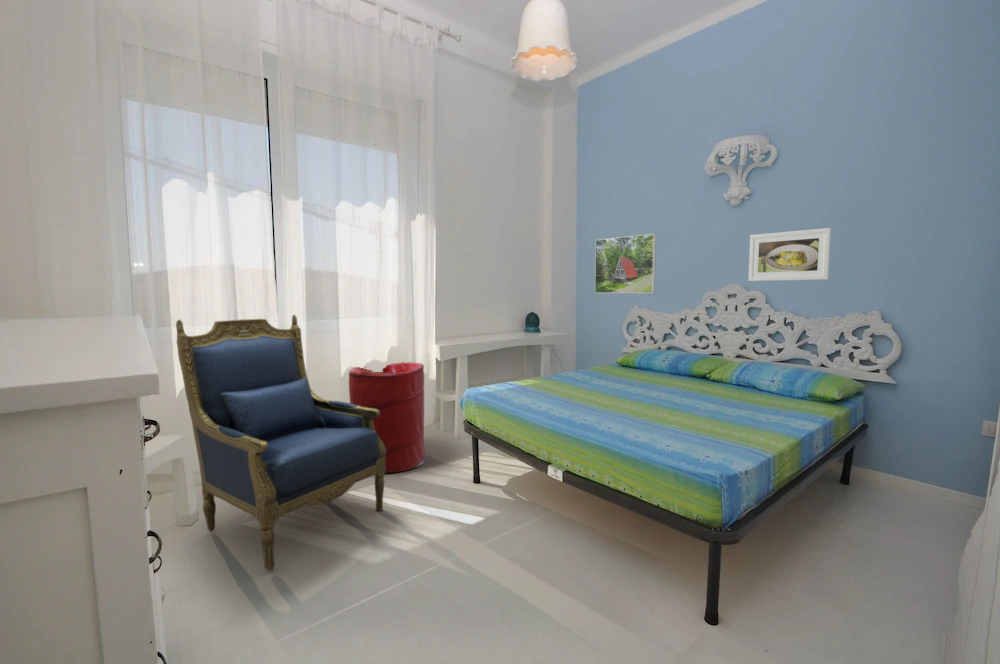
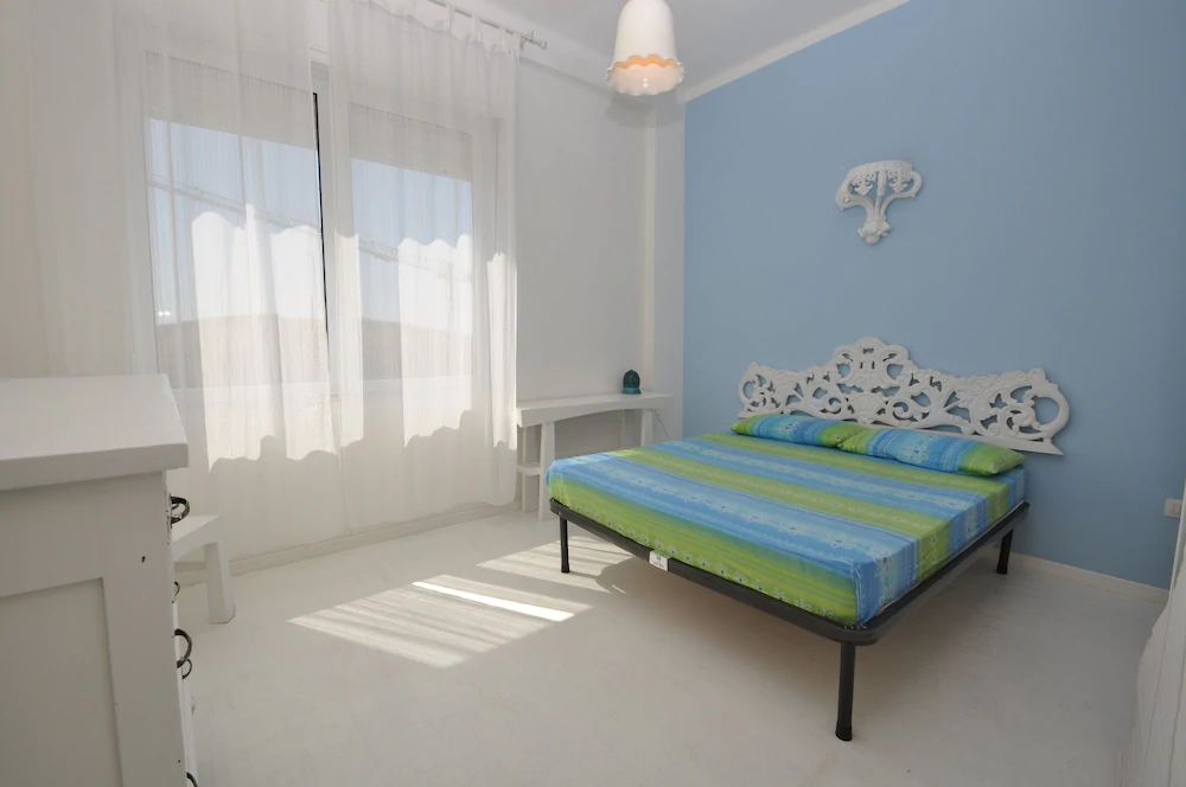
- armchair [175,313,386,571]
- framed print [747,227,832,282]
- laundry hamper [348,361,426,474]
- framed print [594,233,657,294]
